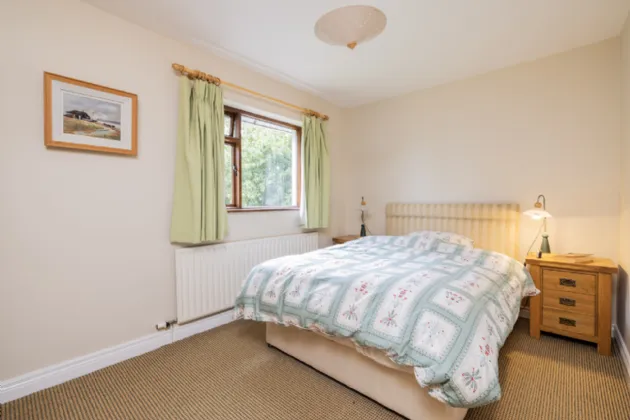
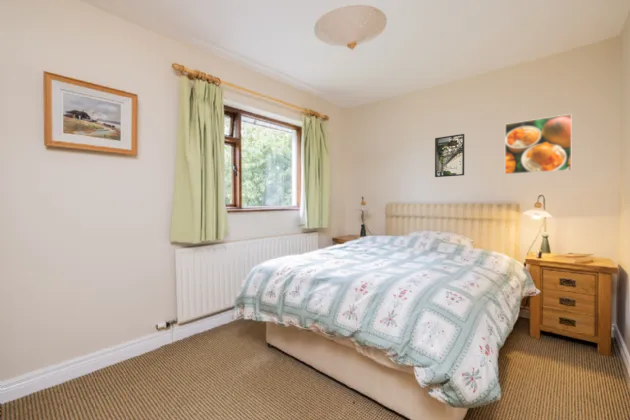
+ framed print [434,133,465,178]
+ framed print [504,113,573,175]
